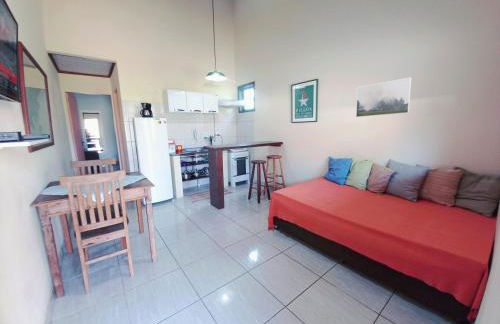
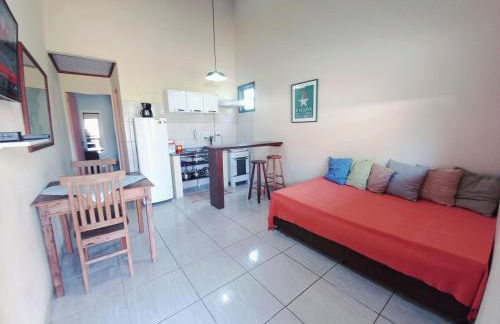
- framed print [355,76,412,118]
